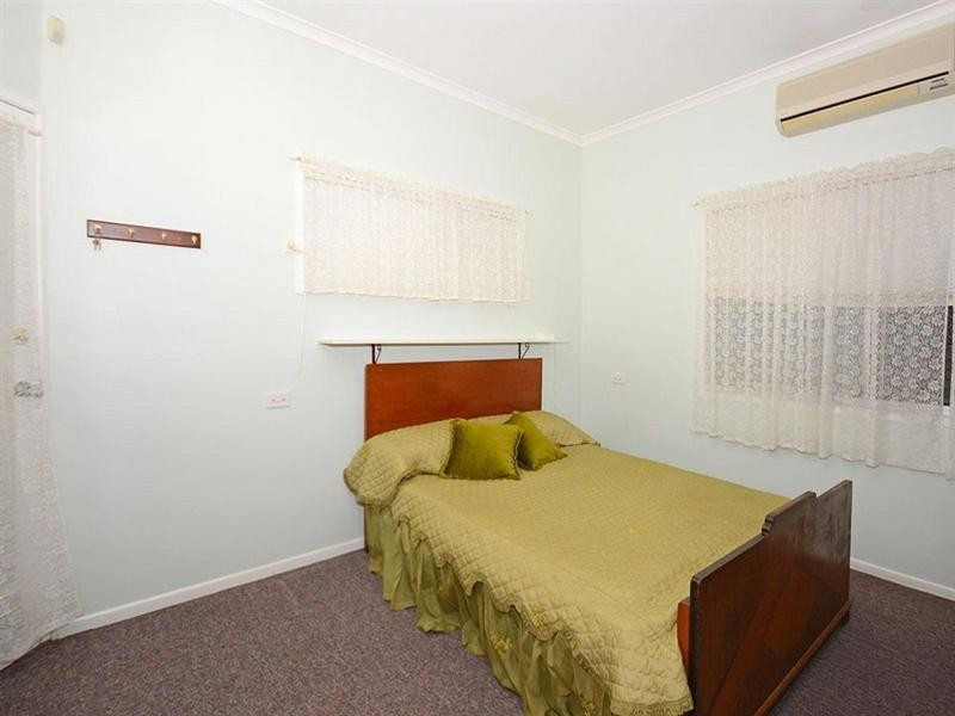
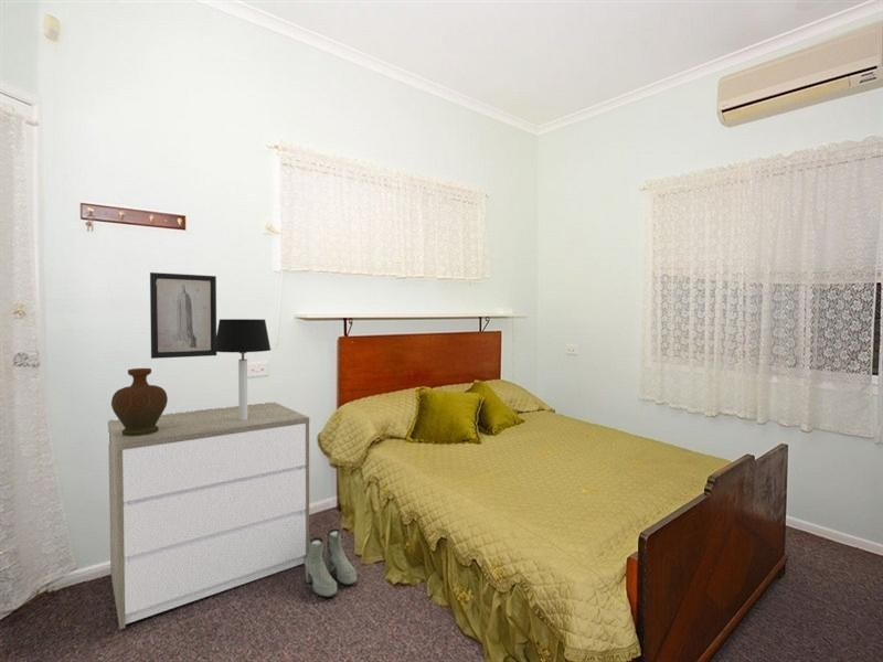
+ boots [304,527,358,598]
+ dresser [107,402,310,631]
+ decorative vase [110,367,169,437]
+ wall art [149,271,217,360]
+ table lamp [214,318,272,420]
